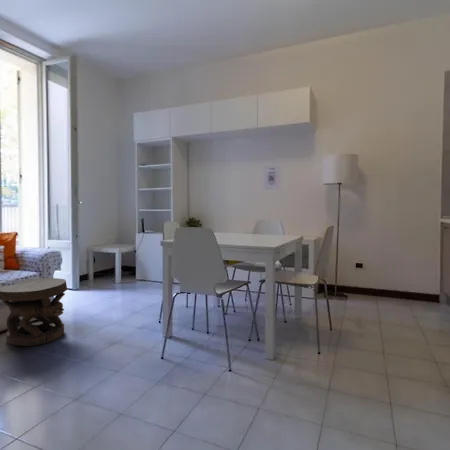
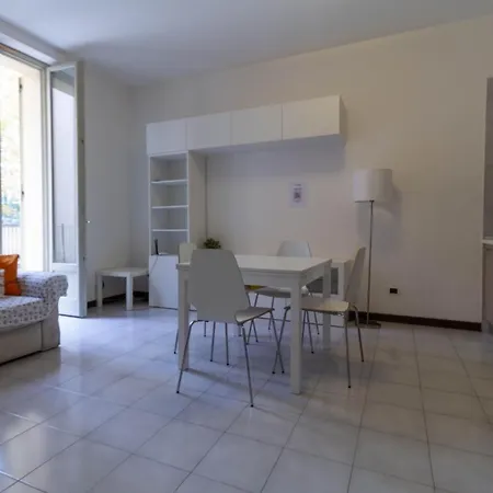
- side table [0,277,68,347]
